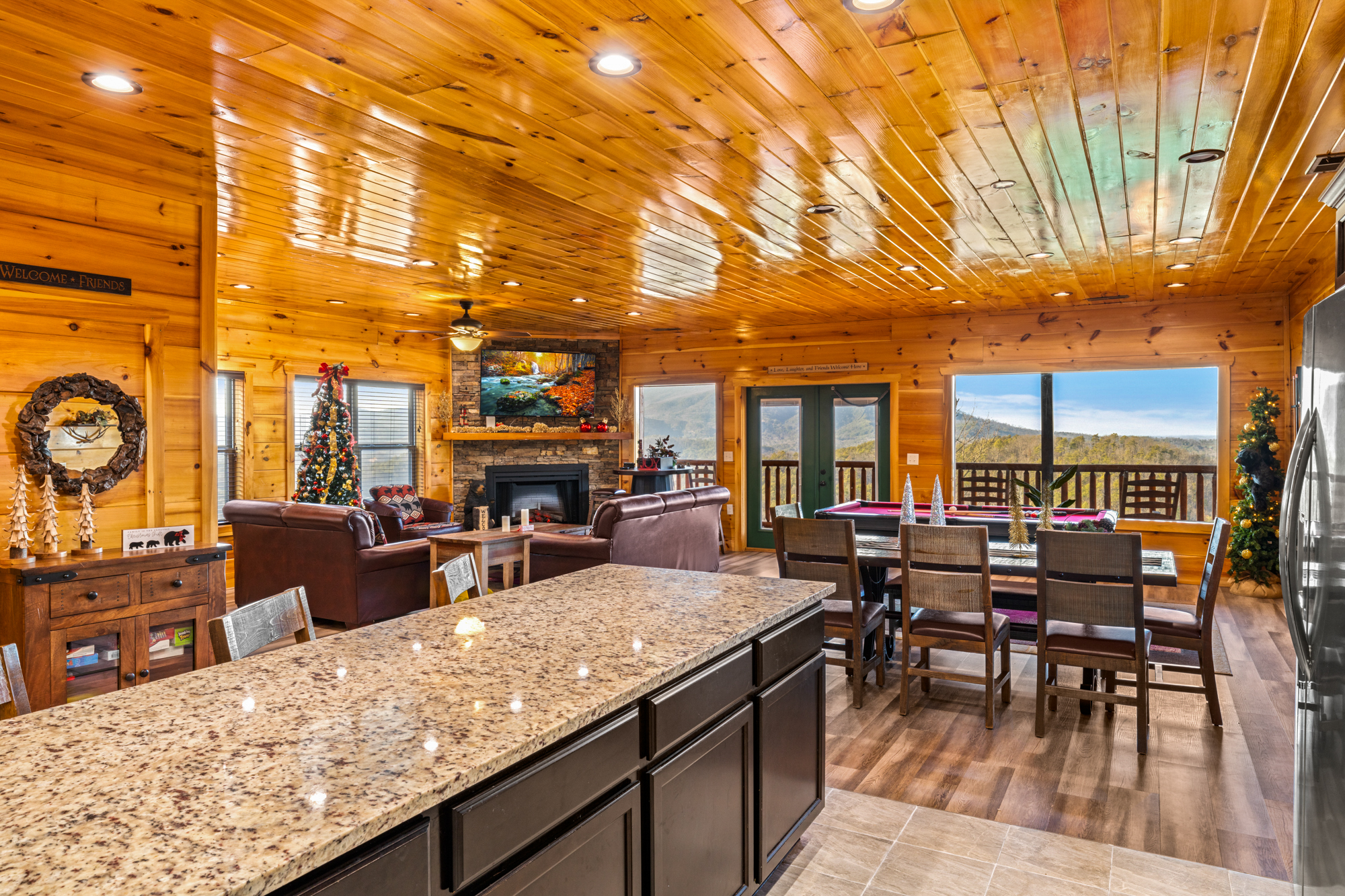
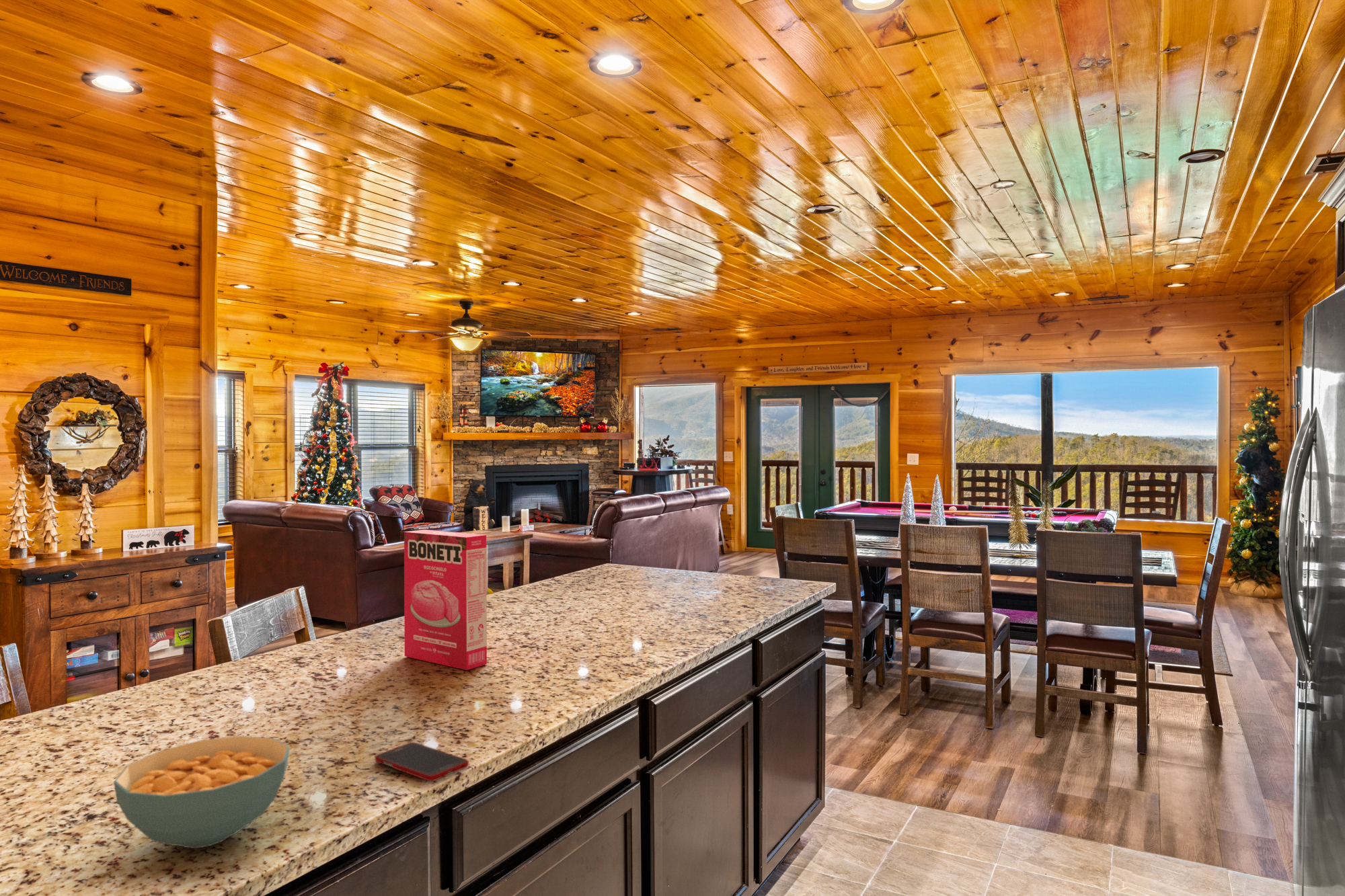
+ cereal bowl [113,735,291,849]
+ cereal box [403,529,488,671]
+ cell phone [374,741,469,782]
